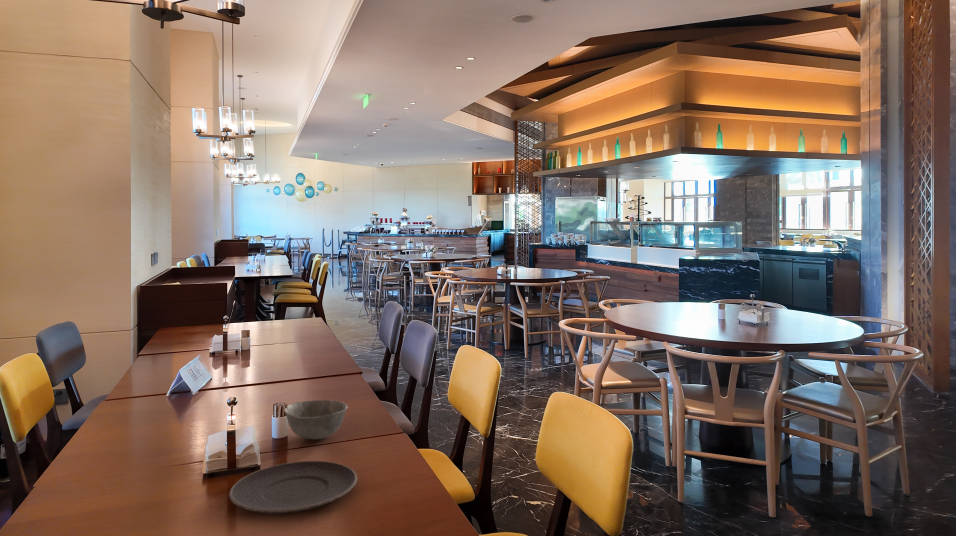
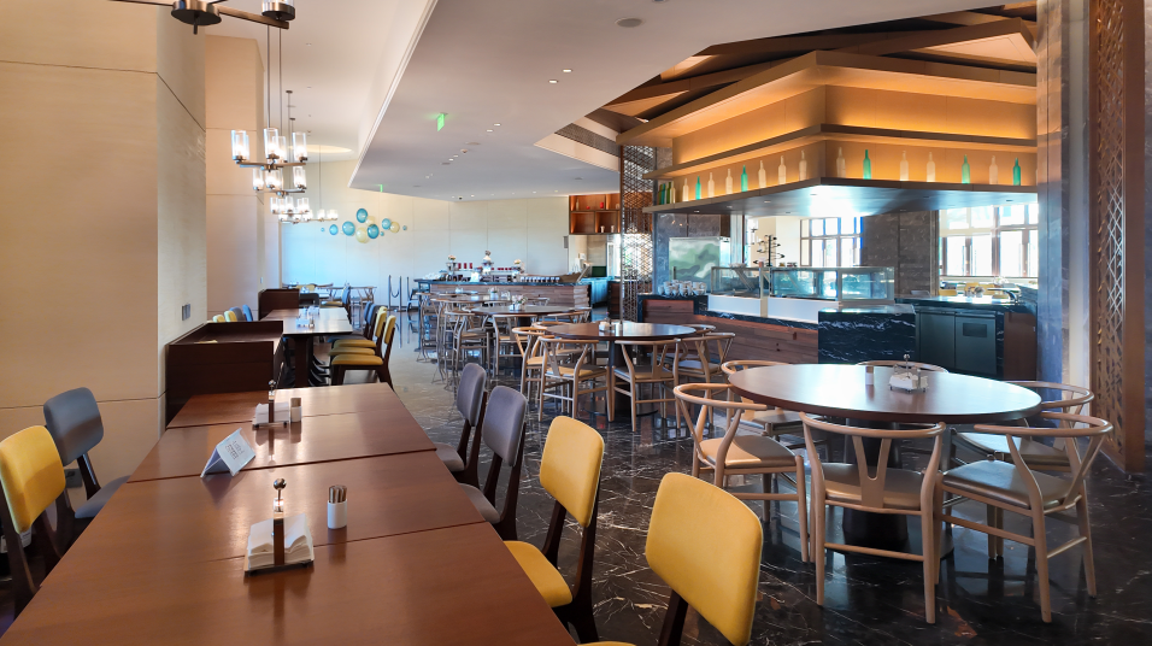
- plate [228,460,358,515]
- bowl [283,399,349,440]
